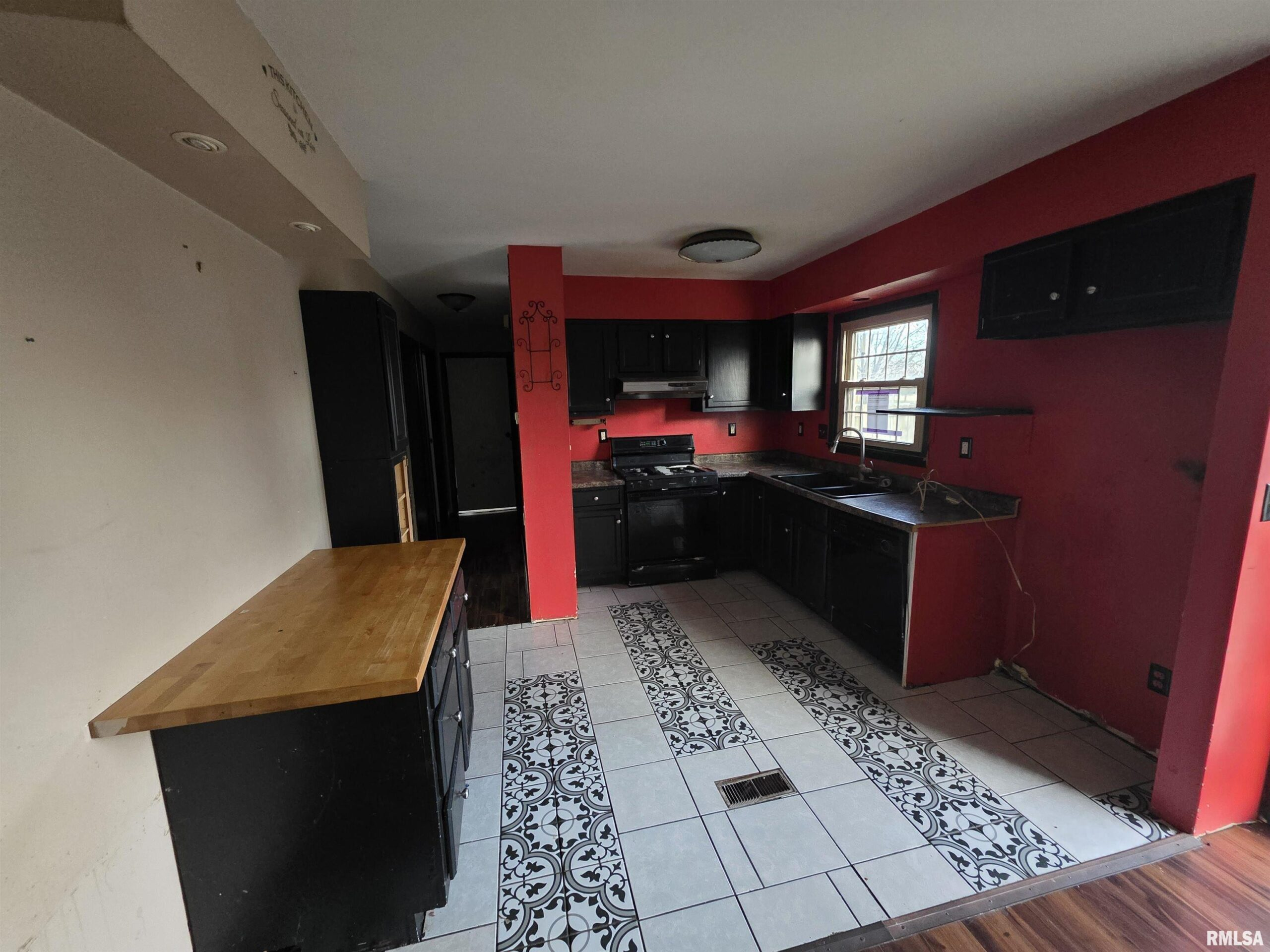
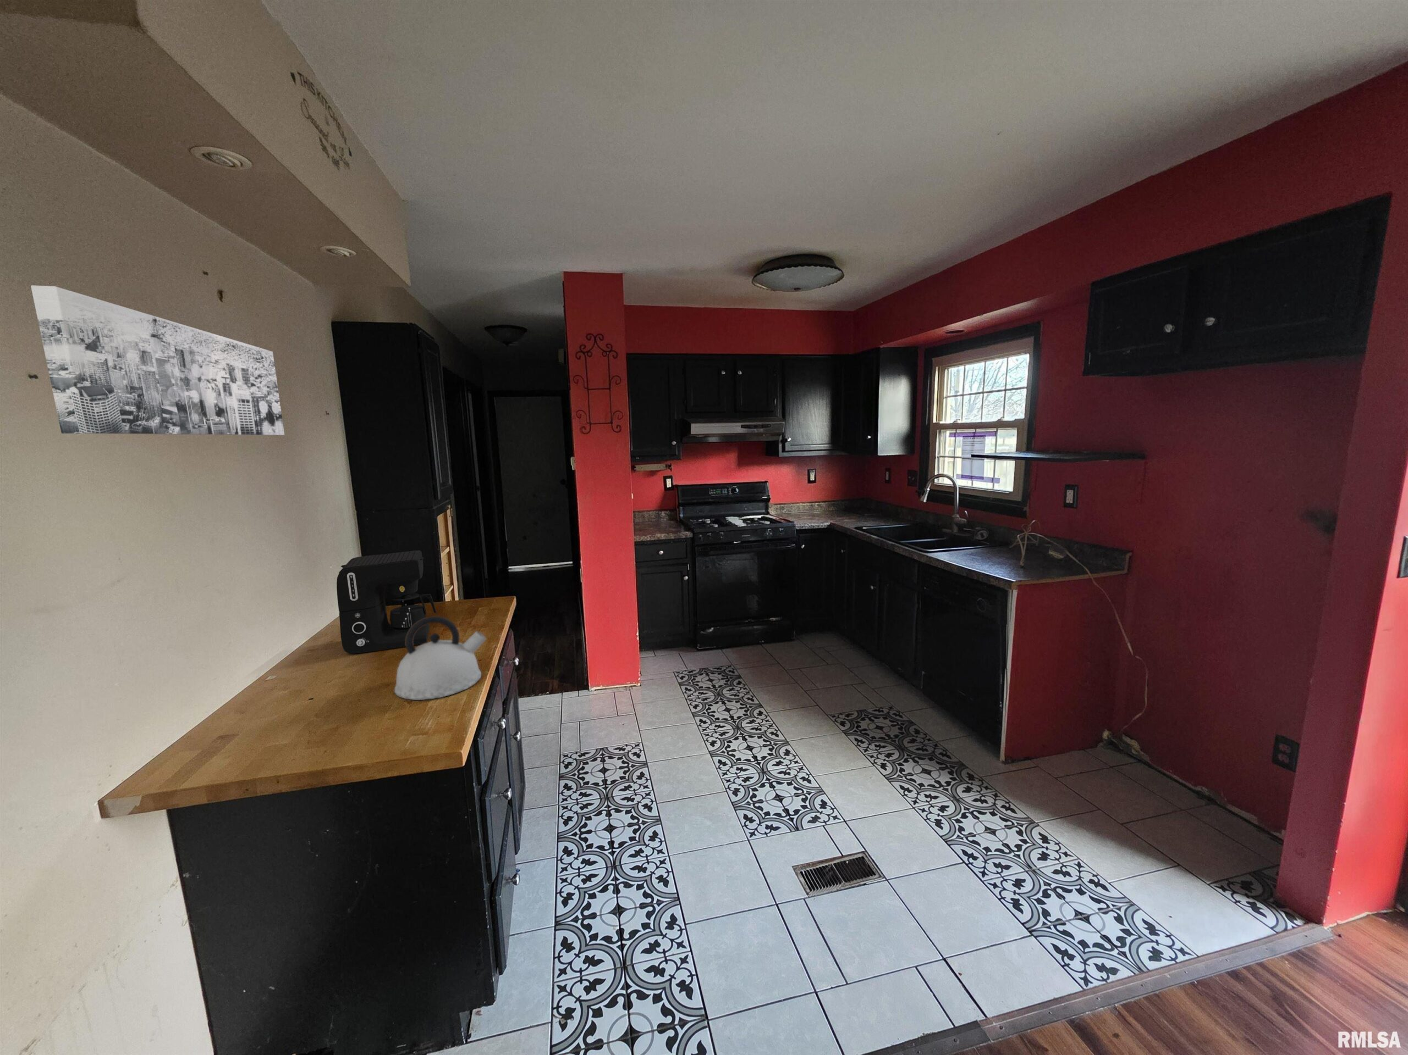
+ coffee maker [336,550,437,655]
+ kettle [394,616,487,700]
+ wall art [30,285,285,436]
